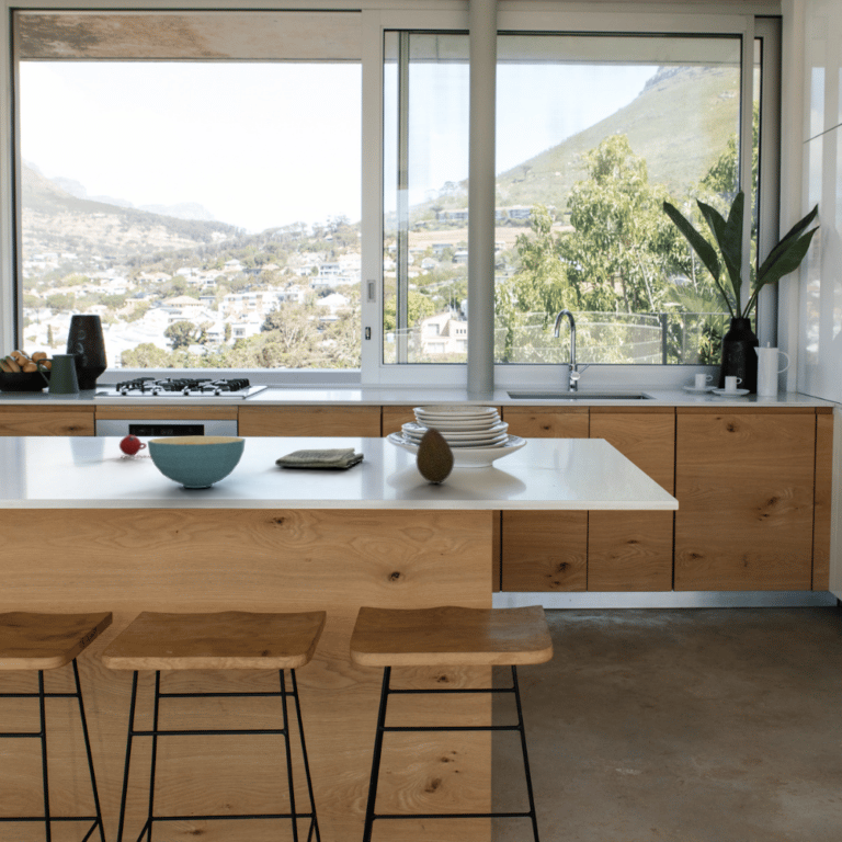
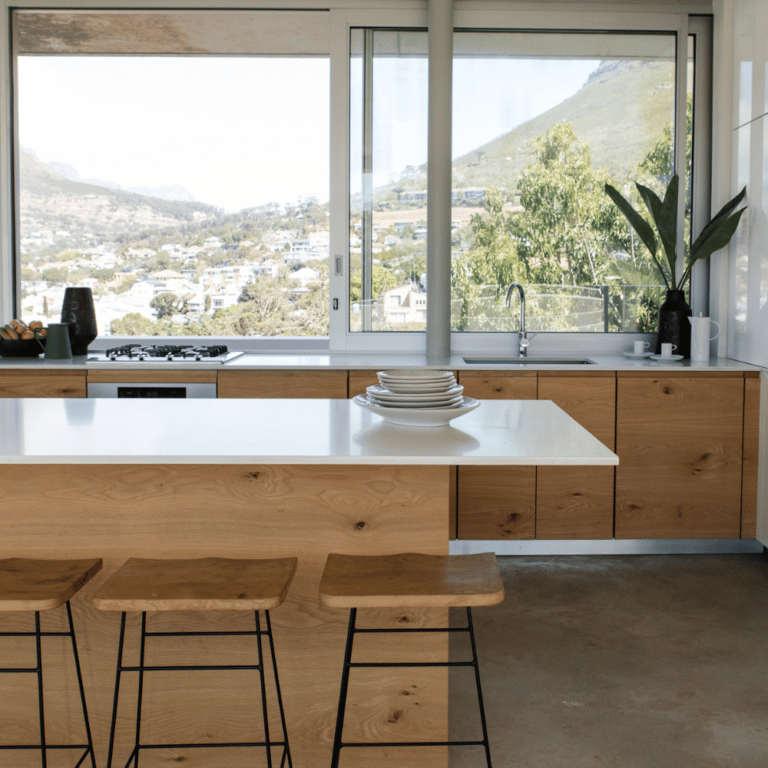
- dish towel [274,446,365,469]
- fruit [414,426,455,485]
- cereal bowl [147,435,247,489]
- mug [118,434,152,460]
